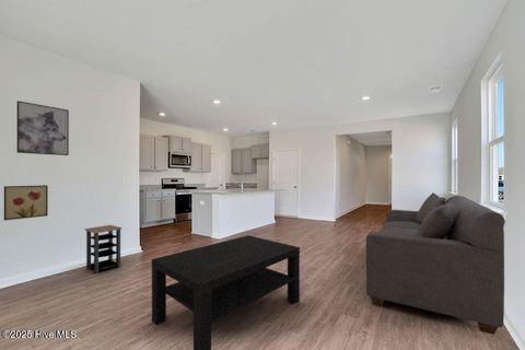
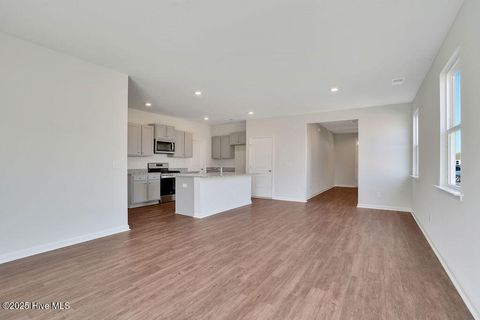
- wall art [15,100,70,156]
- wall art [3,184,49,221]
- sofa [365,191,506,336]
- coffee table [151,234,301,350]
- side table [84,224,122,275]
